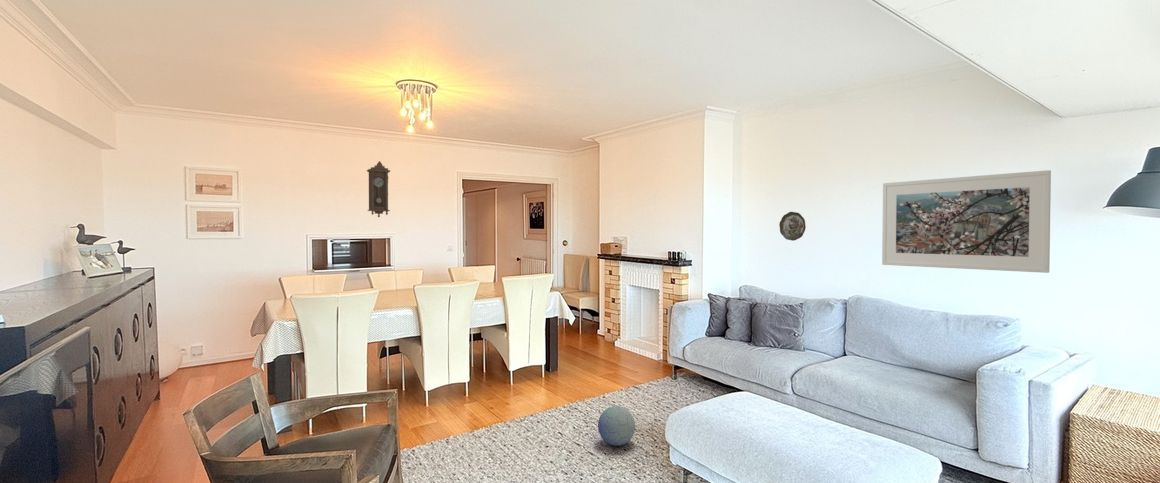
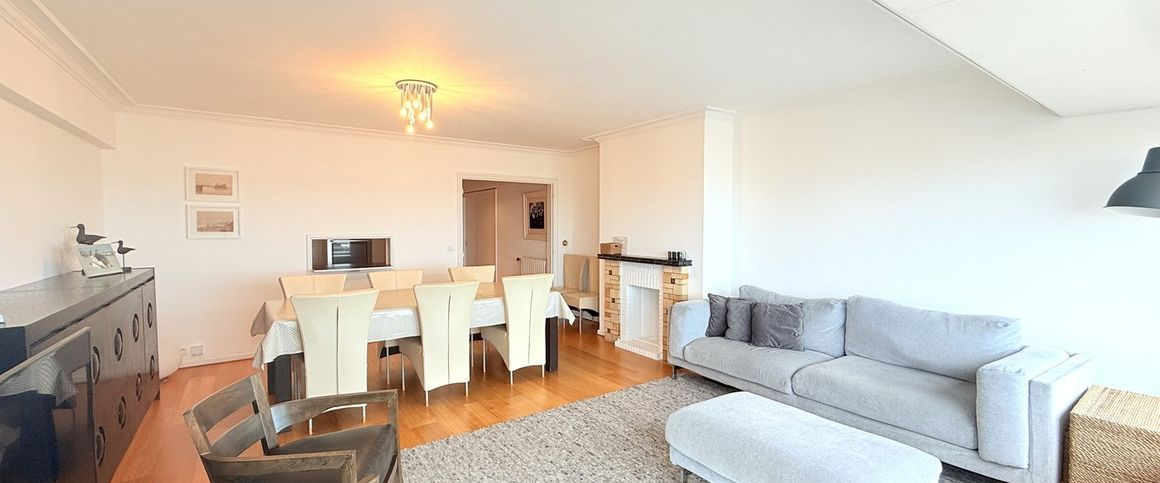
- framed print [881,169,1052,274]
- pendulum clock [366,160,391,218]
- ball [597,405,636,447]
- decorative plate [778,211,807,242]
